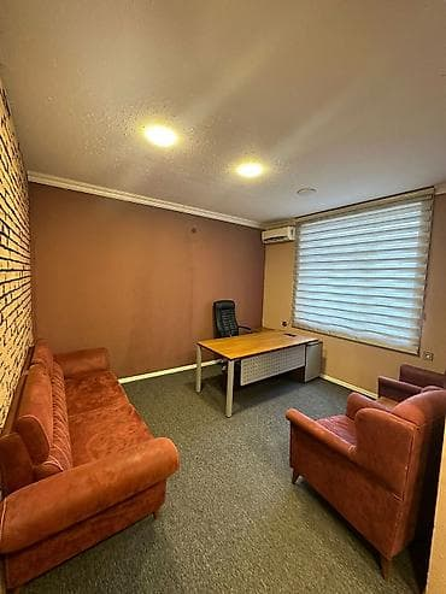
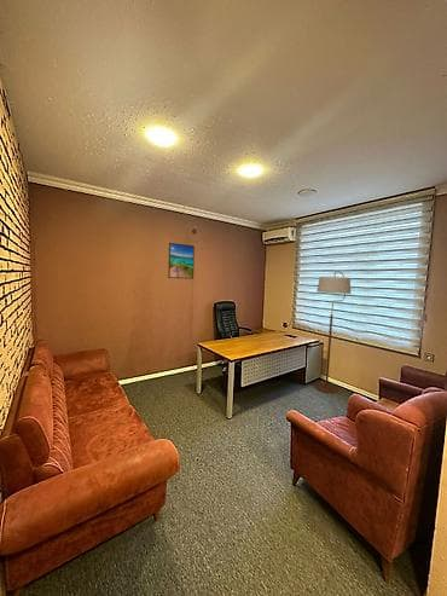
+ floor lamp [313,270,352,394]
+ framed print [167,242,196,280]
